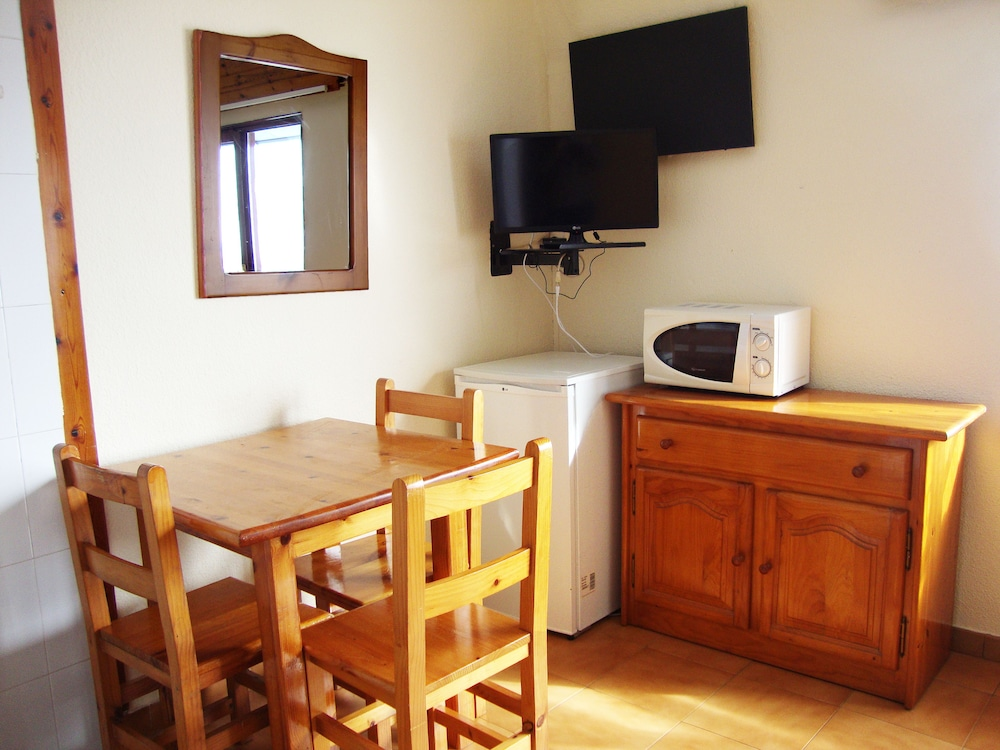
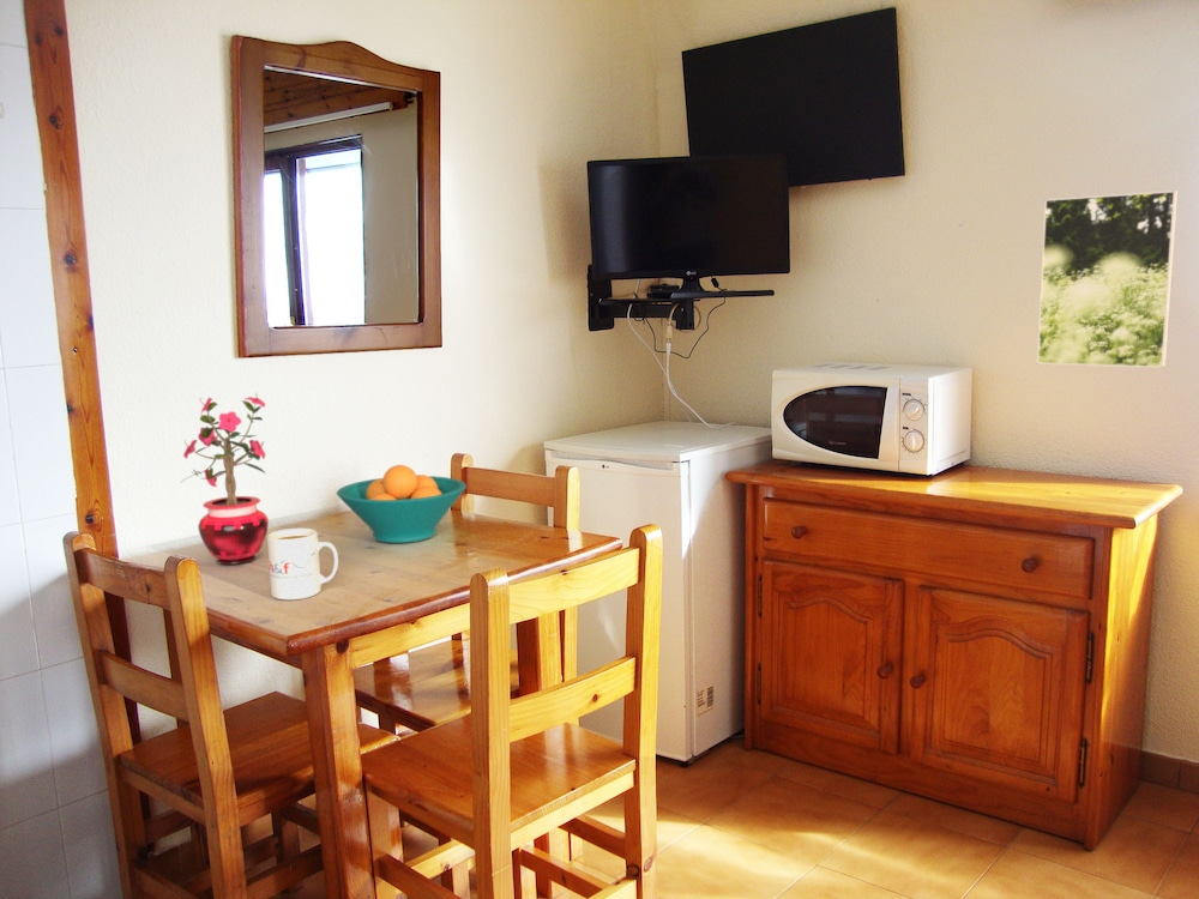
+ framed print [1036,189,1180,369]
+ mug [266,527,339,601]
+ fruit bowl [336,464,468,544]
+ potted plant [181,392,270,566]
